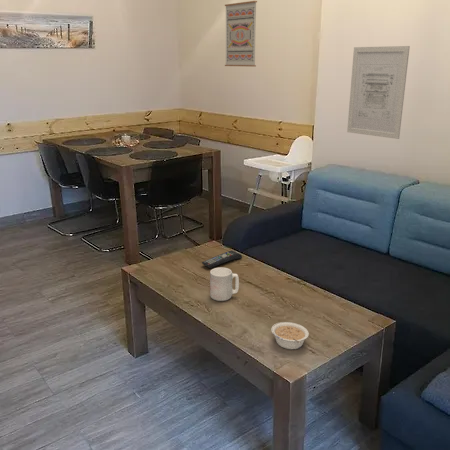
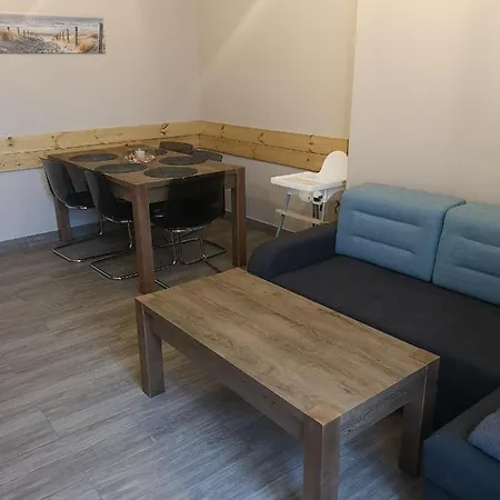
- legume [270,321,310,350]
- wall art [224,0,258,68]
- wall art [346,45,411,140]
- mug [209,266,240,302]
- remote control [201,250,243,269]
